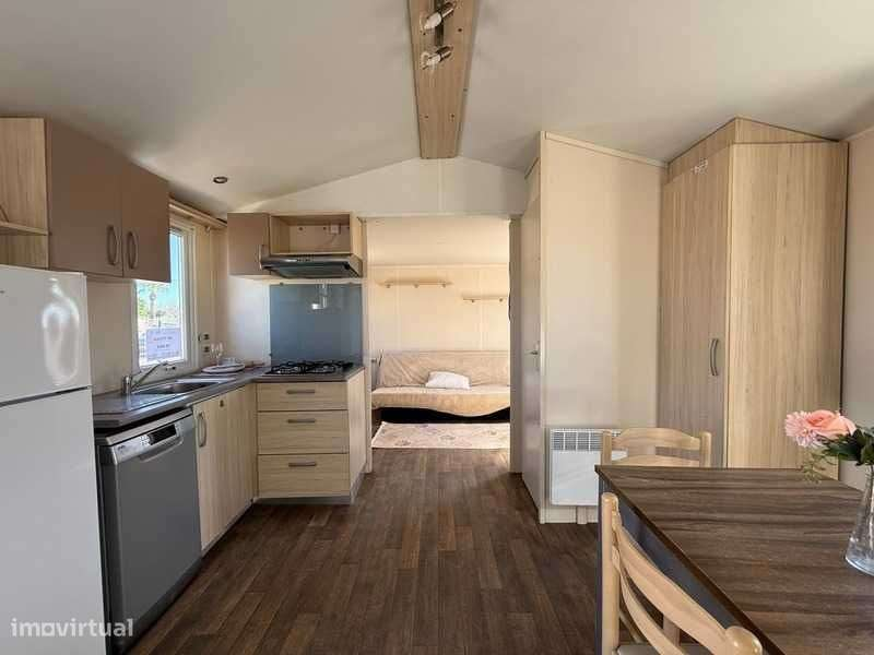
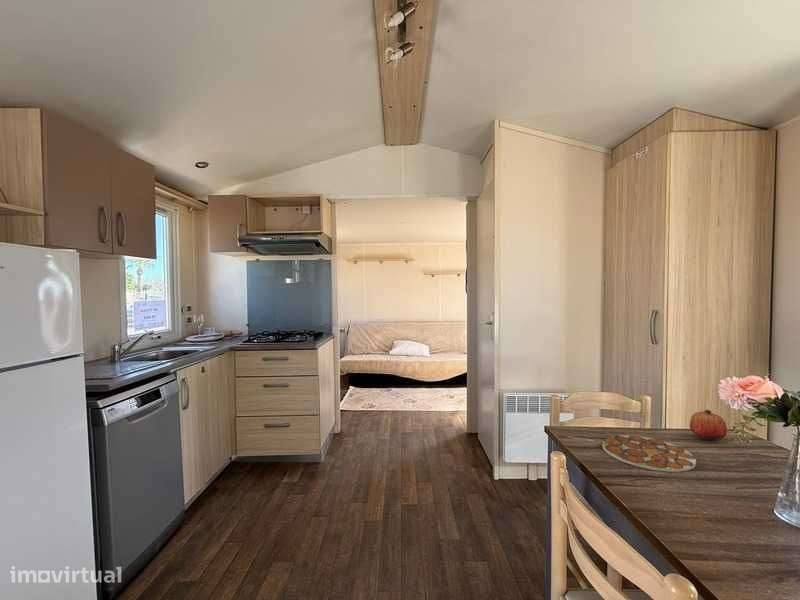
+ fruit [689,409,728,440]
+ plate [601,434,697,473]
